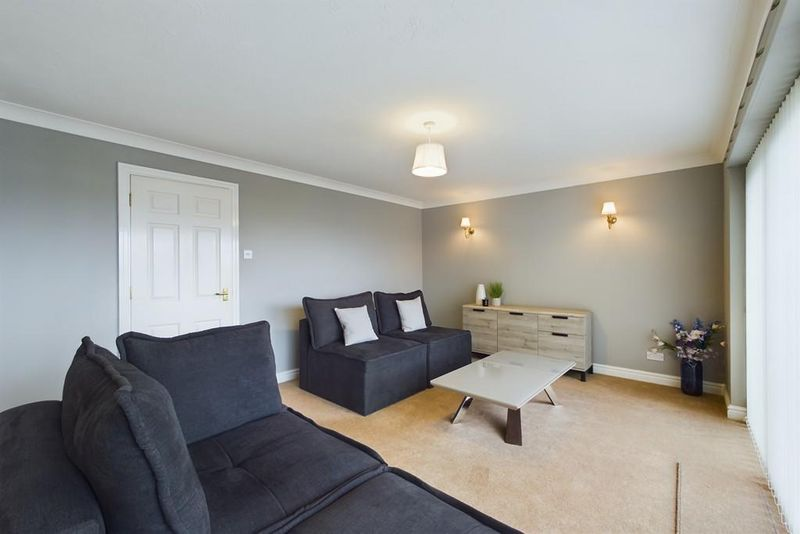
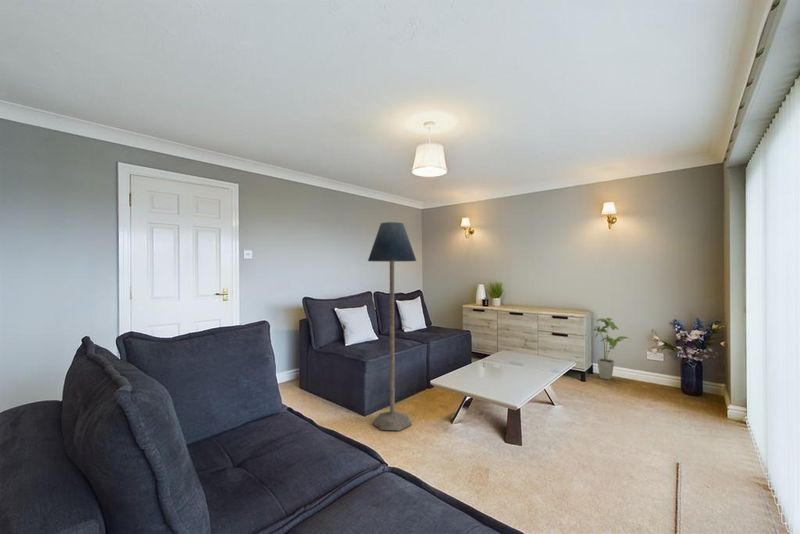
+ floor lamp [367,221,417,432]
+ house plant [593,317,632,381]
